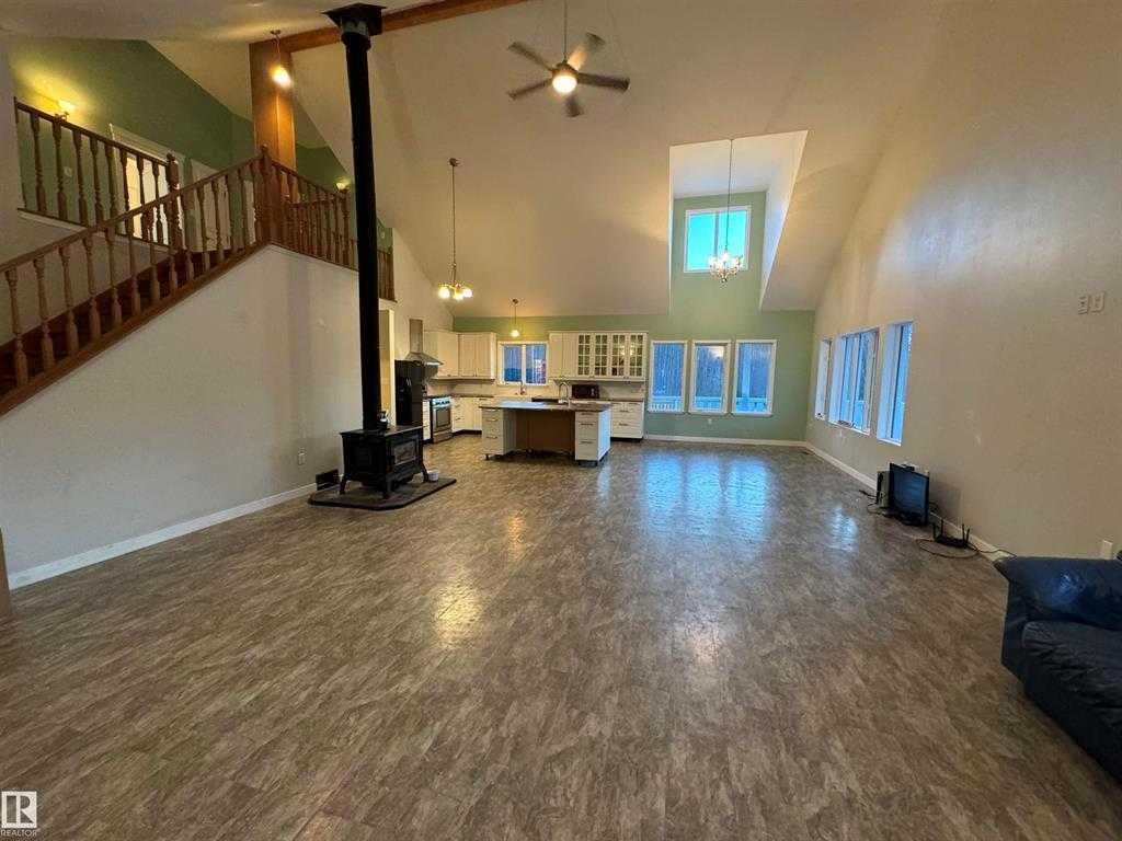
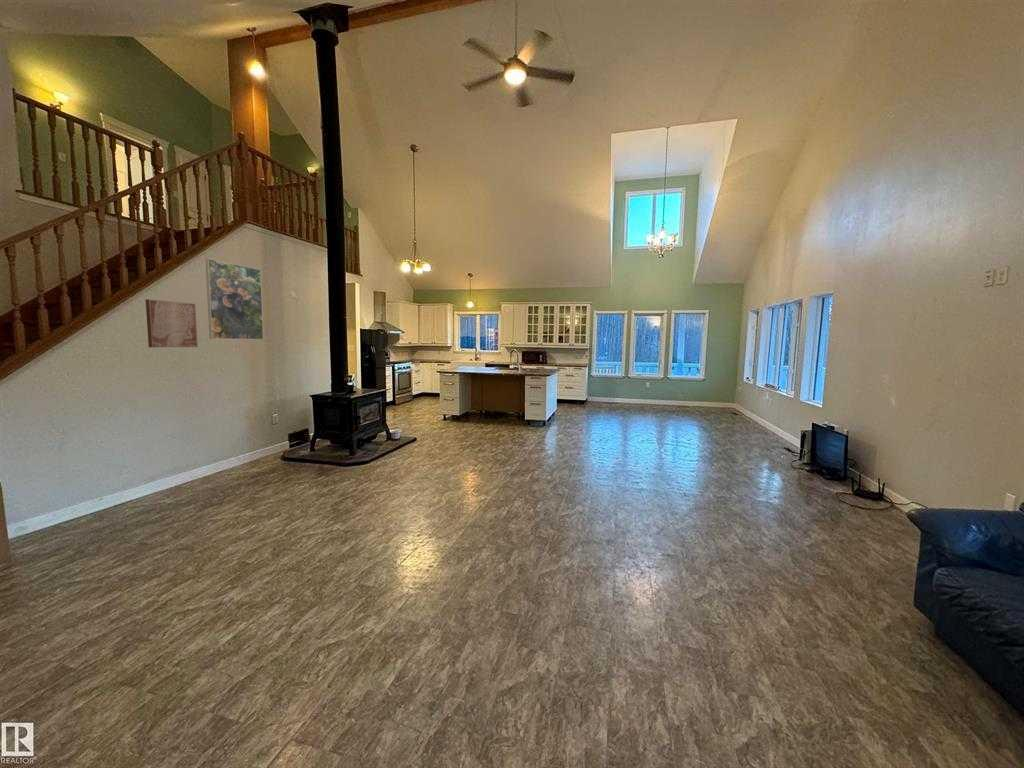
+ wall art [145,298,199,348]
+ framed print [205,258,264,341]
